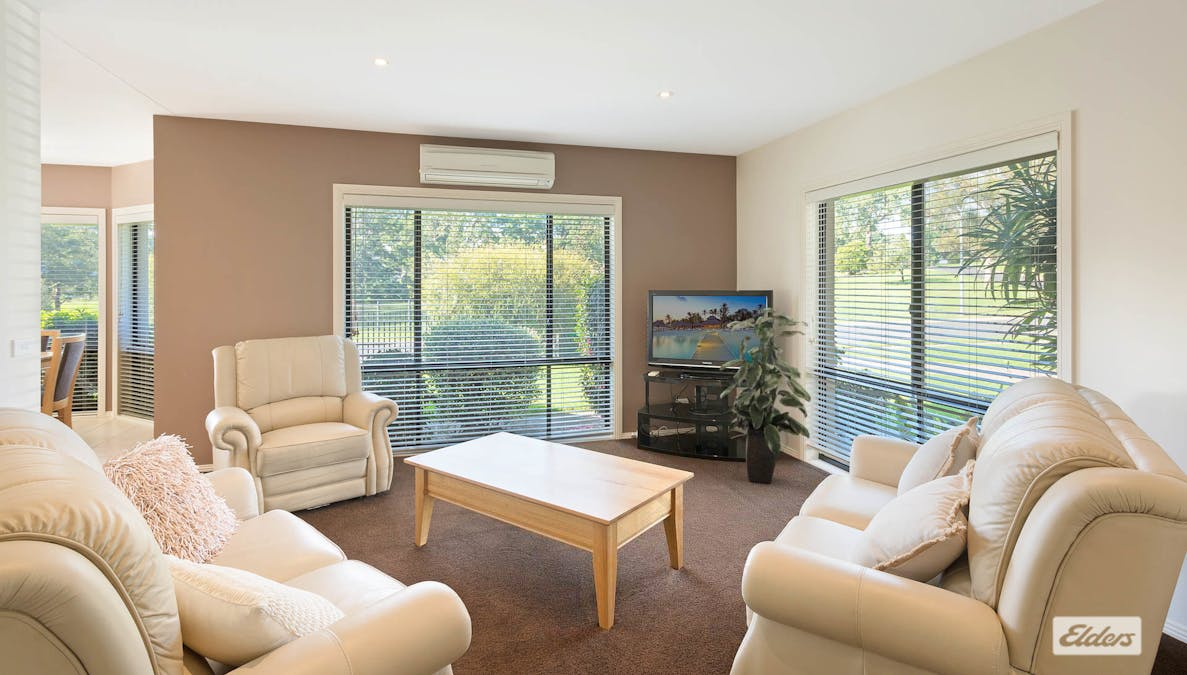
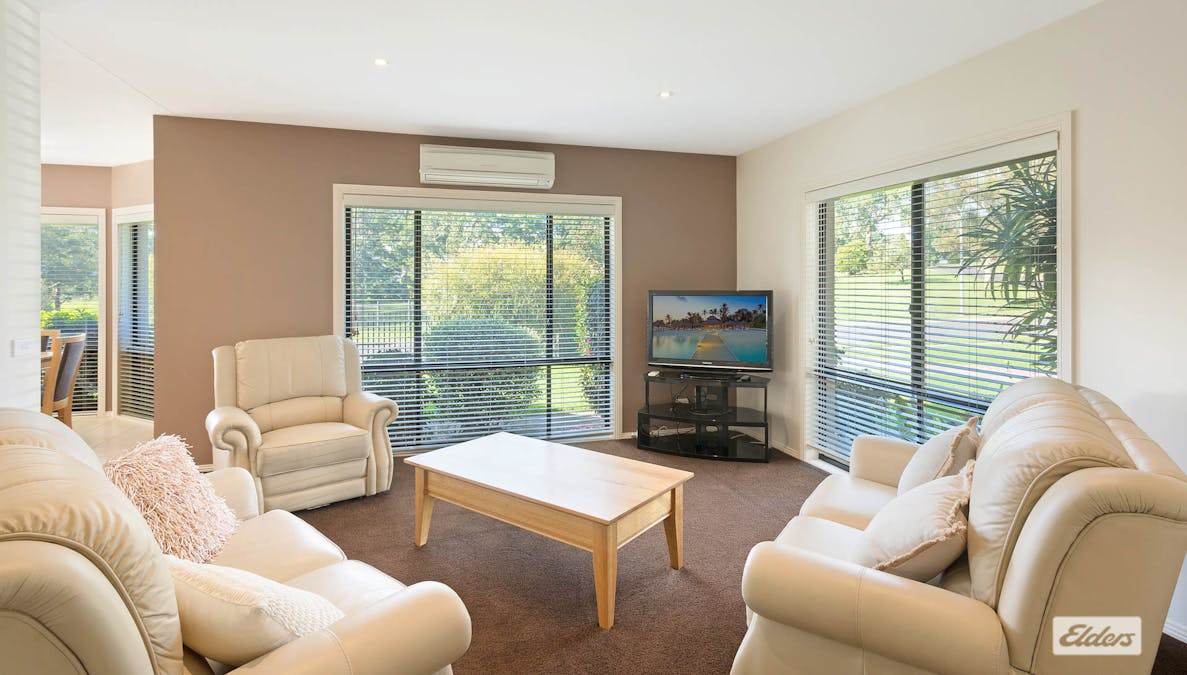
- indoor plant [719,307,812,485]
